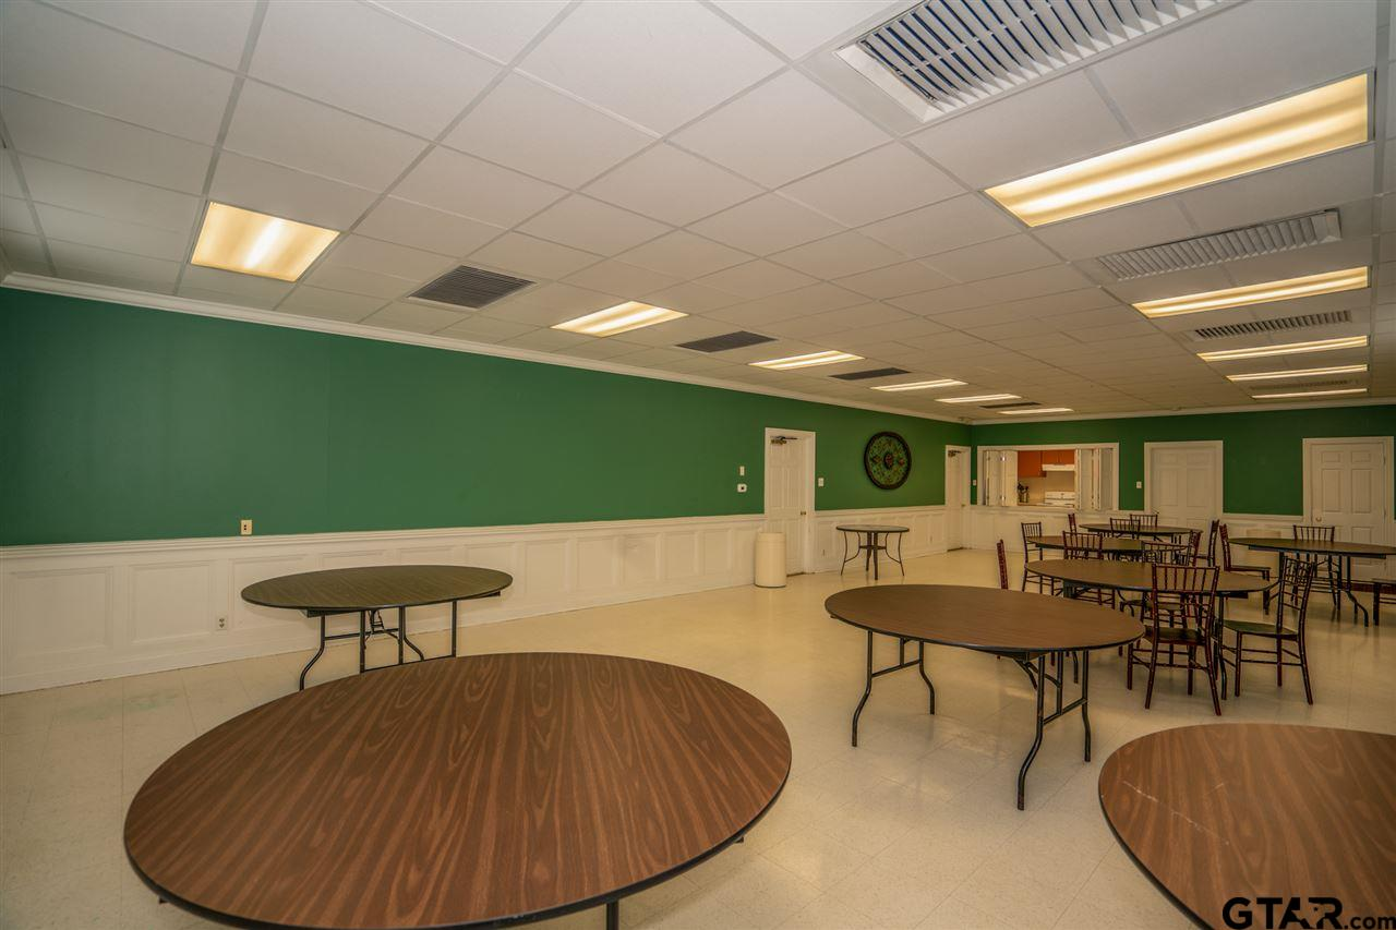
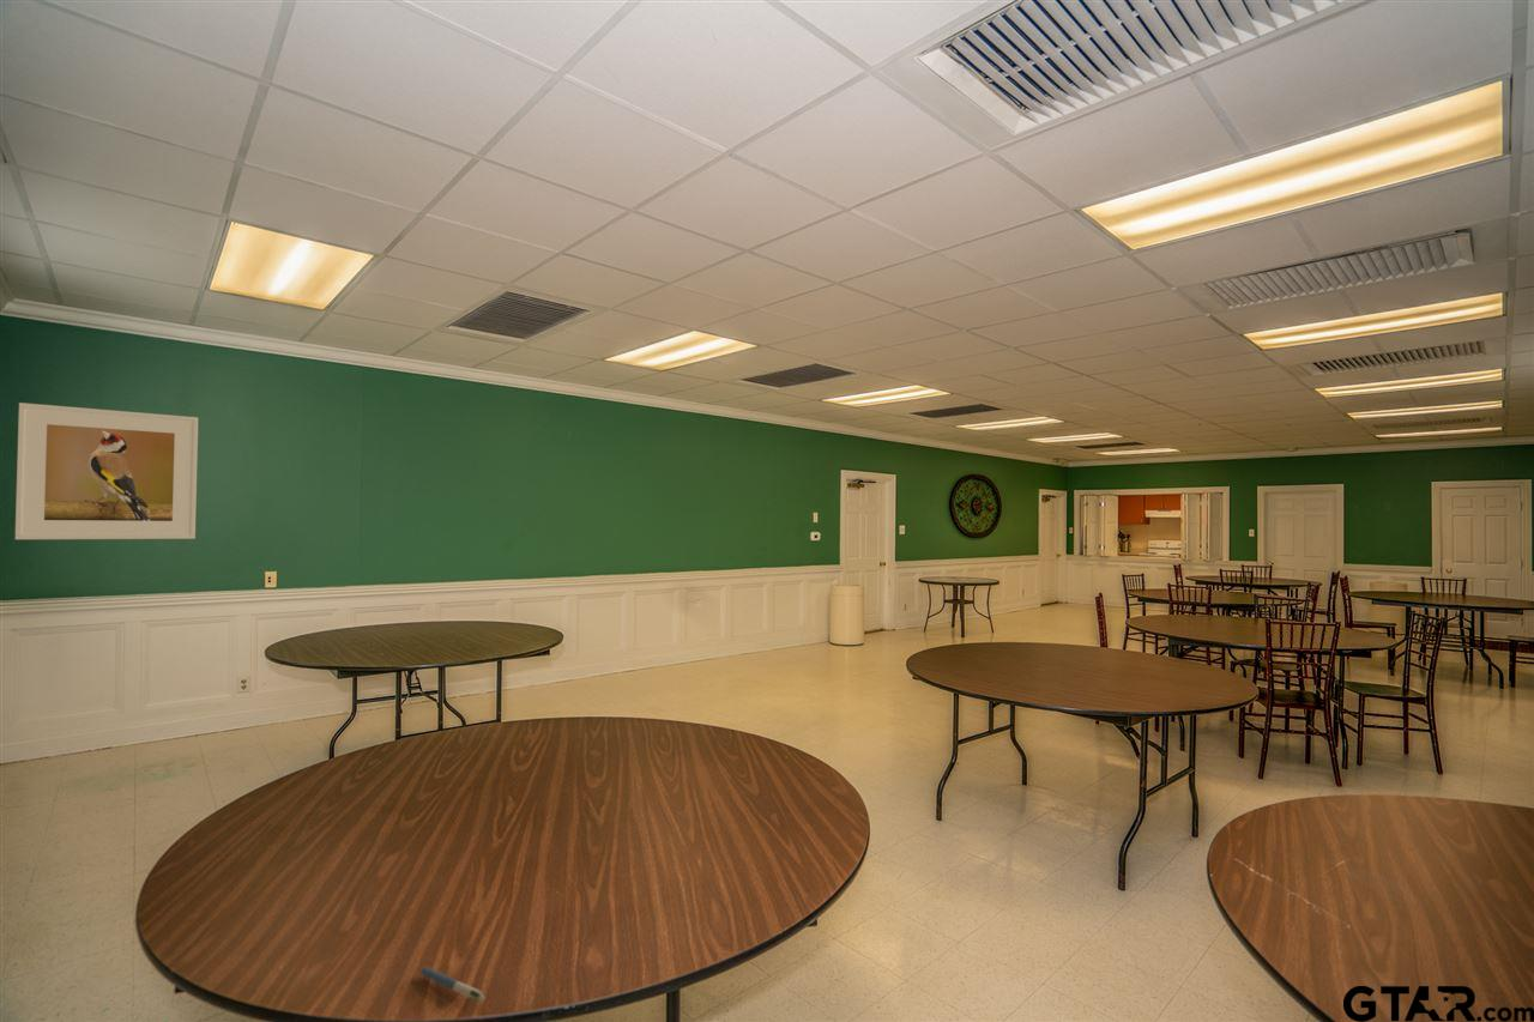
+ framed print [14,401,199,540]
+ pen [419,966,487,1003]
